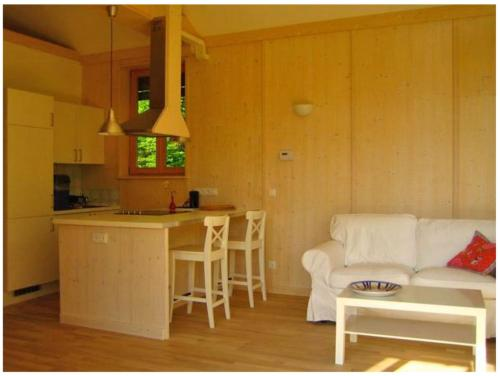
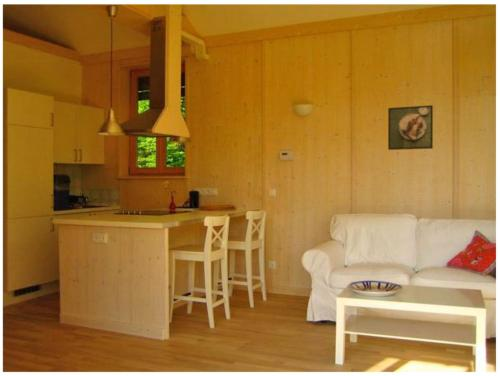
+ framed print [387,104,434,151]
